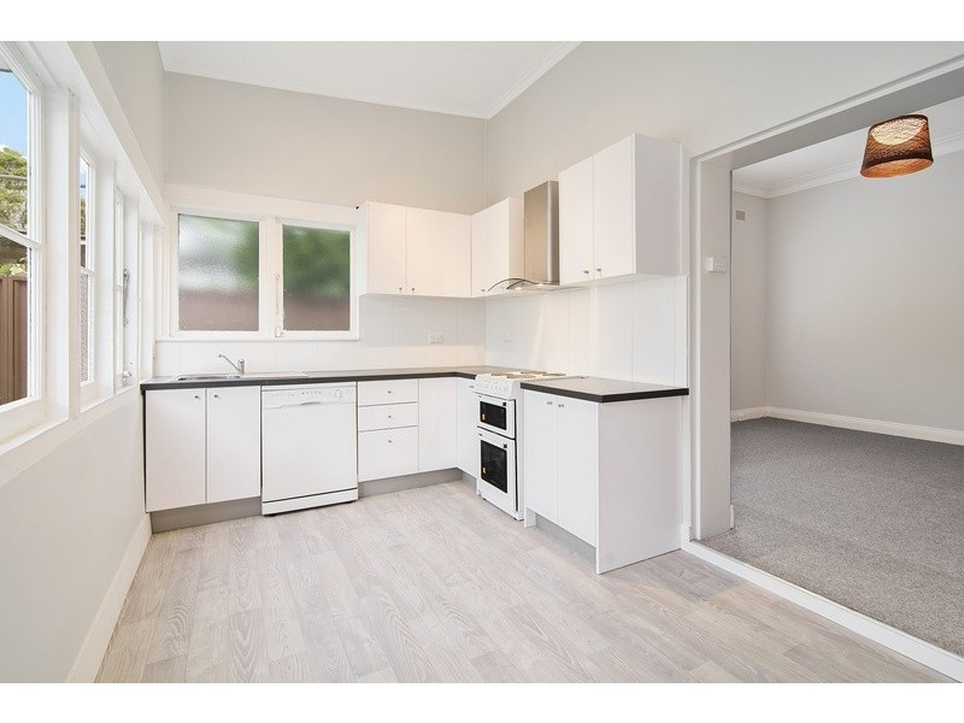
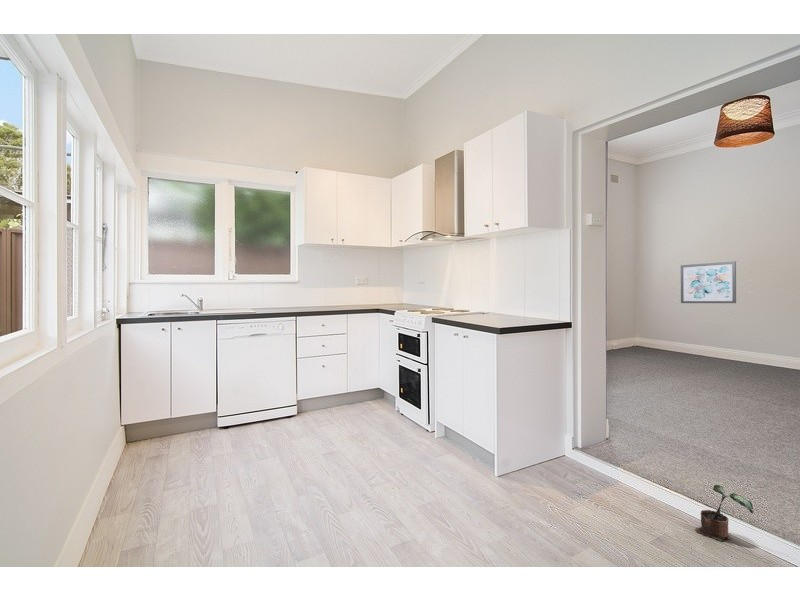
+ wall art [680,260,737,304]
+ potted plant [694,484,754,542]
